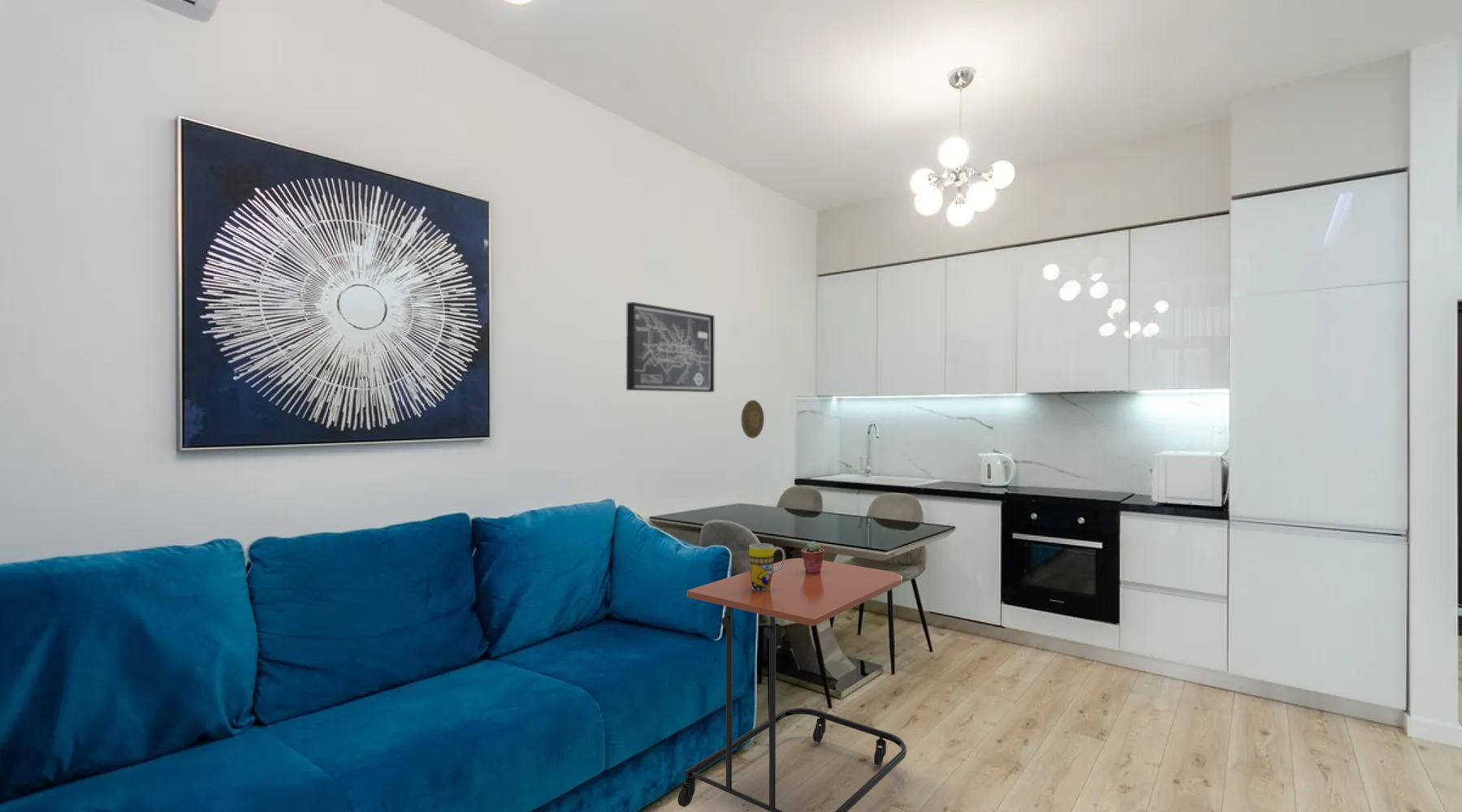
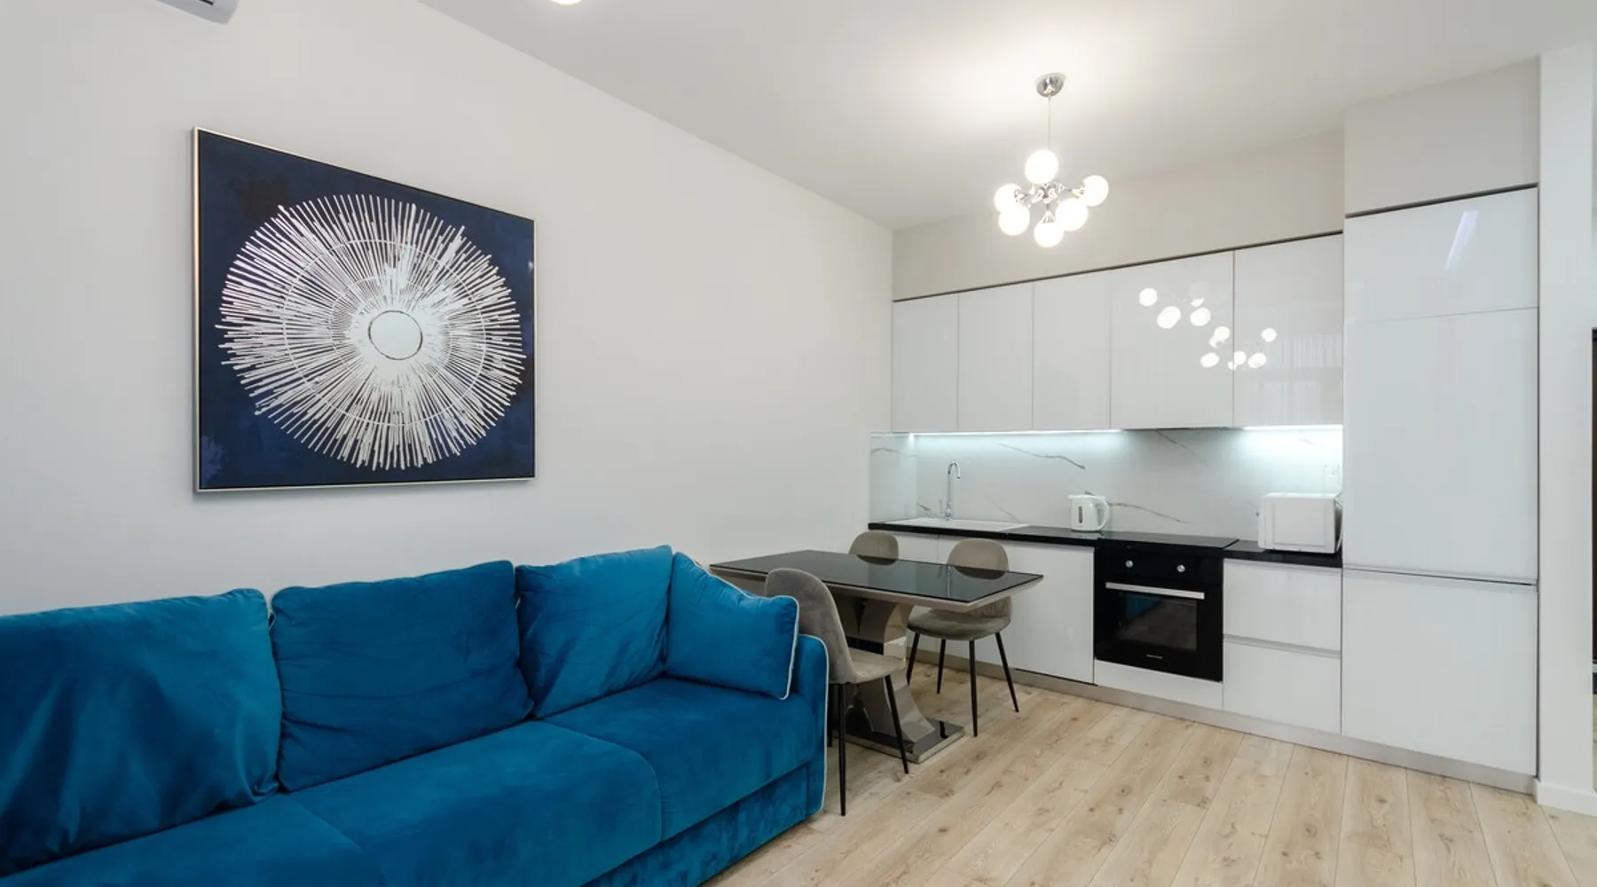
- mug [748,542,786,591]
- wall art [625,301,715,393]
- decorative plate [741,400,765,439]
- potted succulent [800,540,825,574]
- side table [677,557,907,812]
